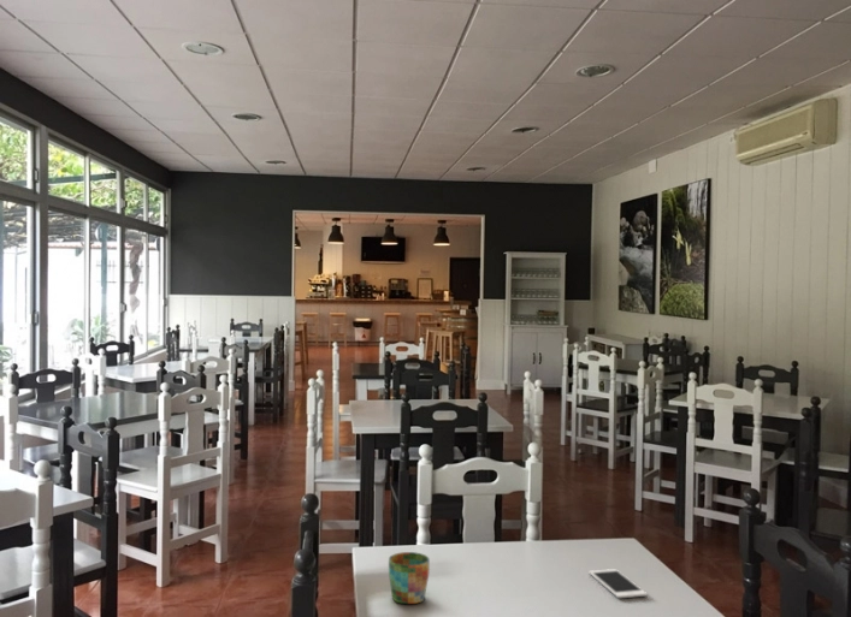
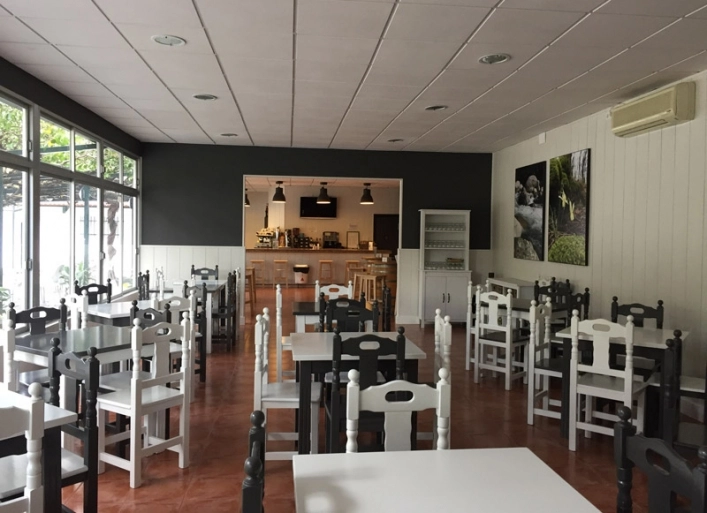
- cell phone [587,568,648,599]
- mug [388,551,431,605]
